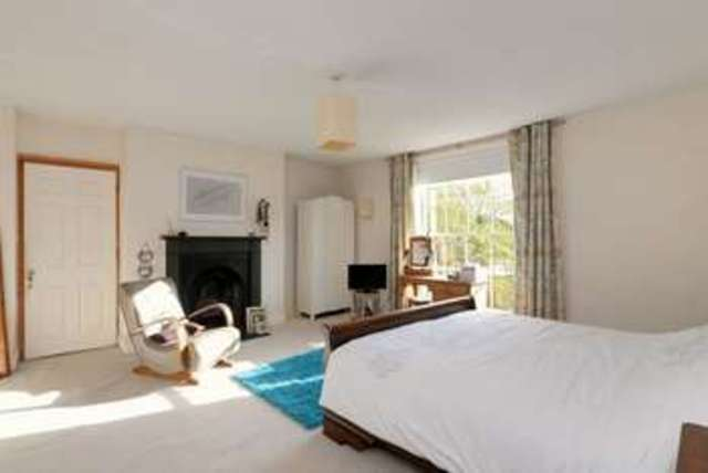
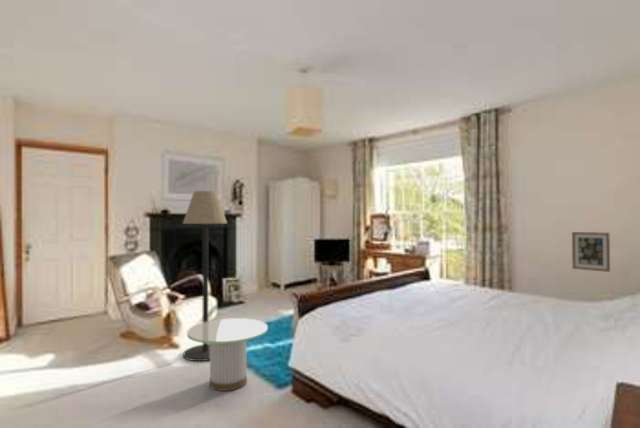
+ side table [186,317,269,392]
+ wall art [571,231,611,273]
+ floor lamp [182,190,228,362]
